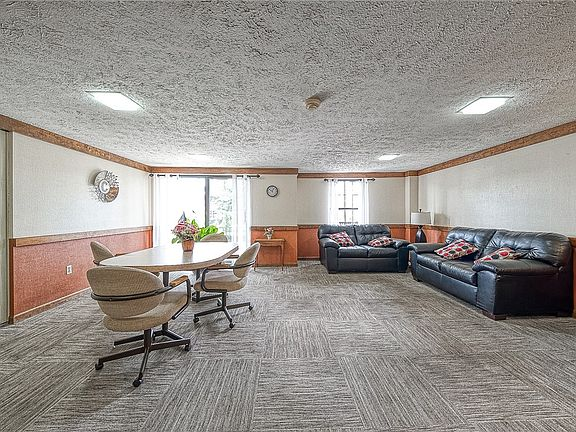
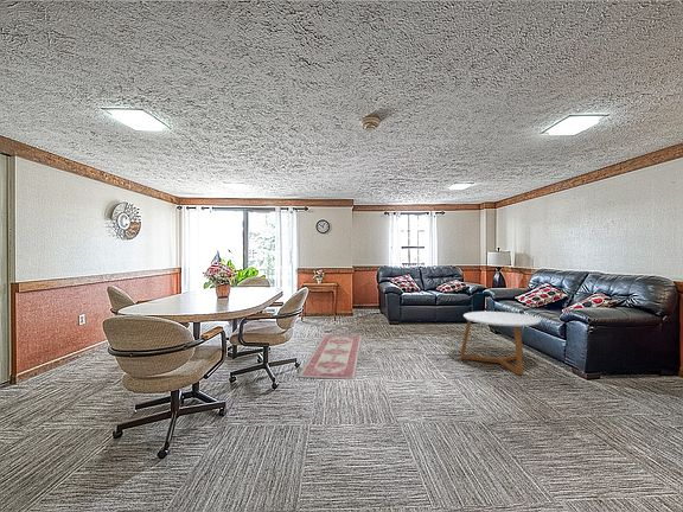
+ rug [296,333,363,380]
+ coffee table [459,311,542,376]
